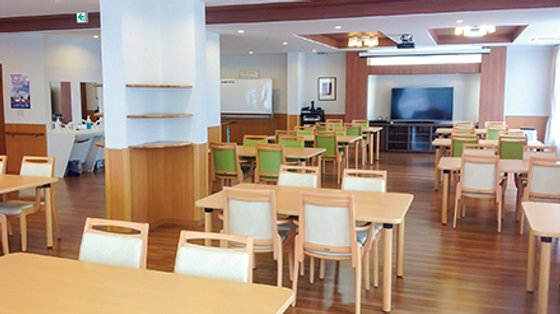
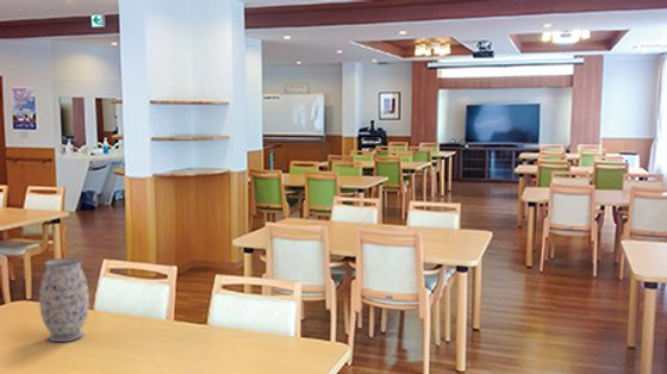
+ vase [38,256,91,343]
